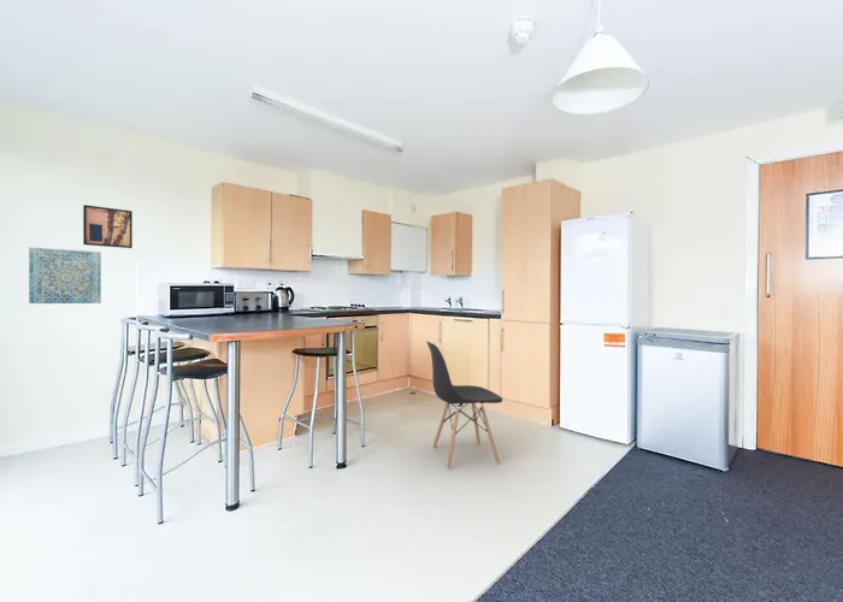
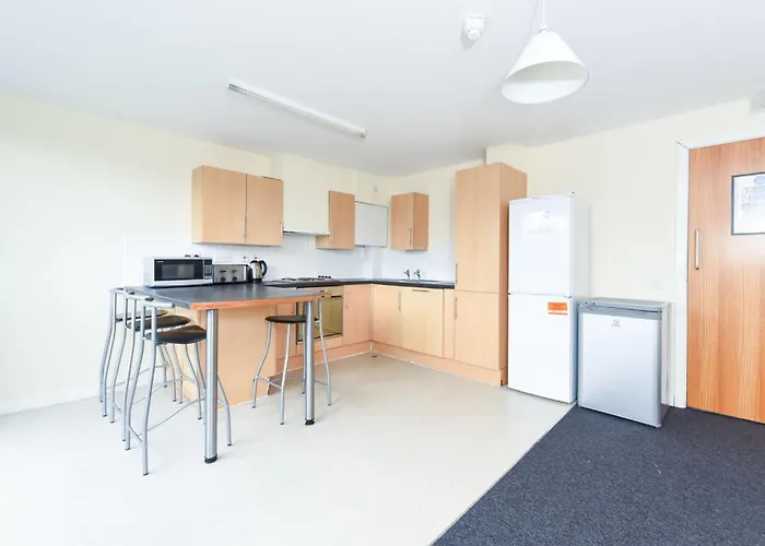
- wall art [82,203,134,249]
- chair [425,341,503,470]
- wall art [28,246,102,305]
